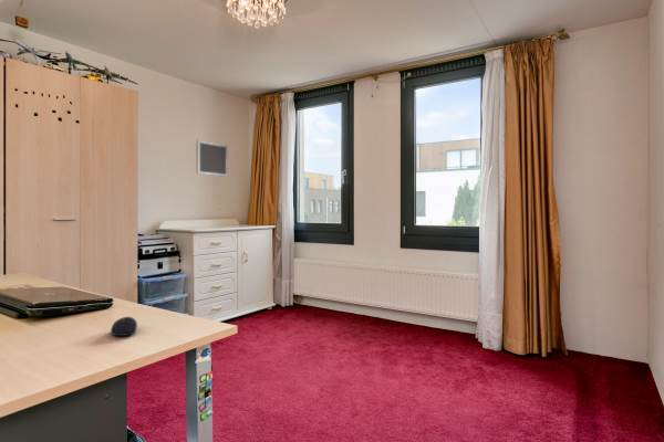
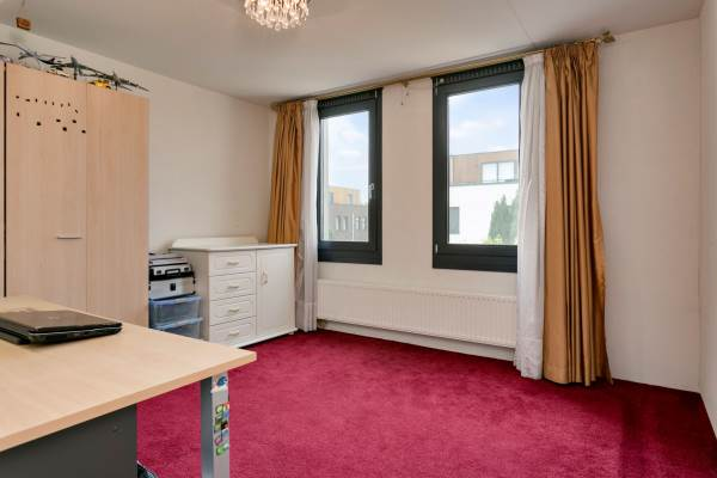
- wall art [195,139,228,178]
- computer mouse [110,316,138,337]
